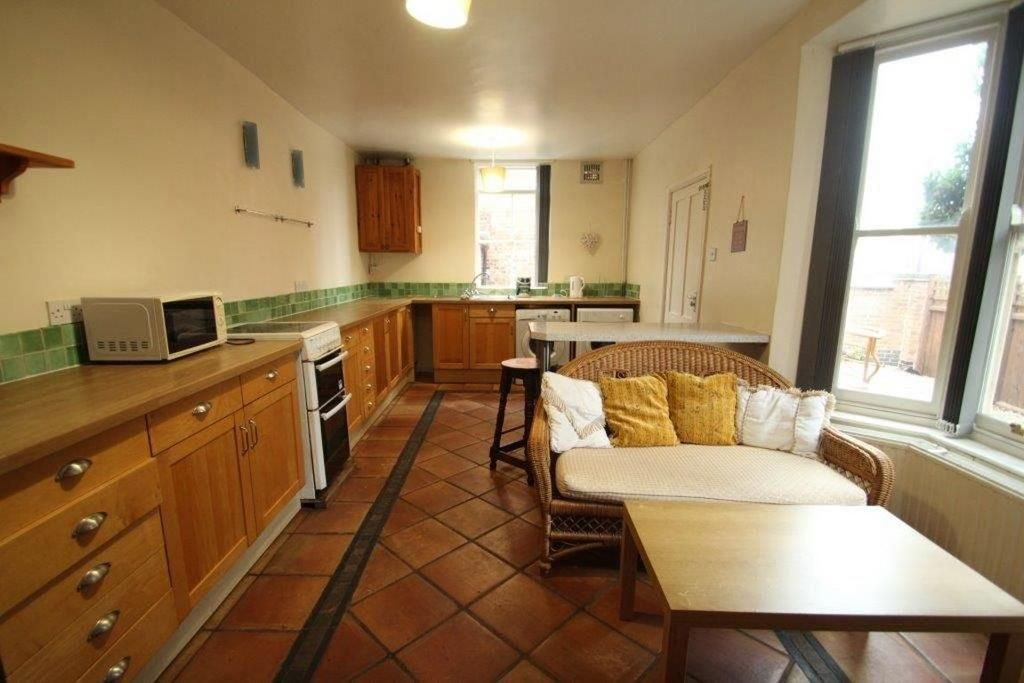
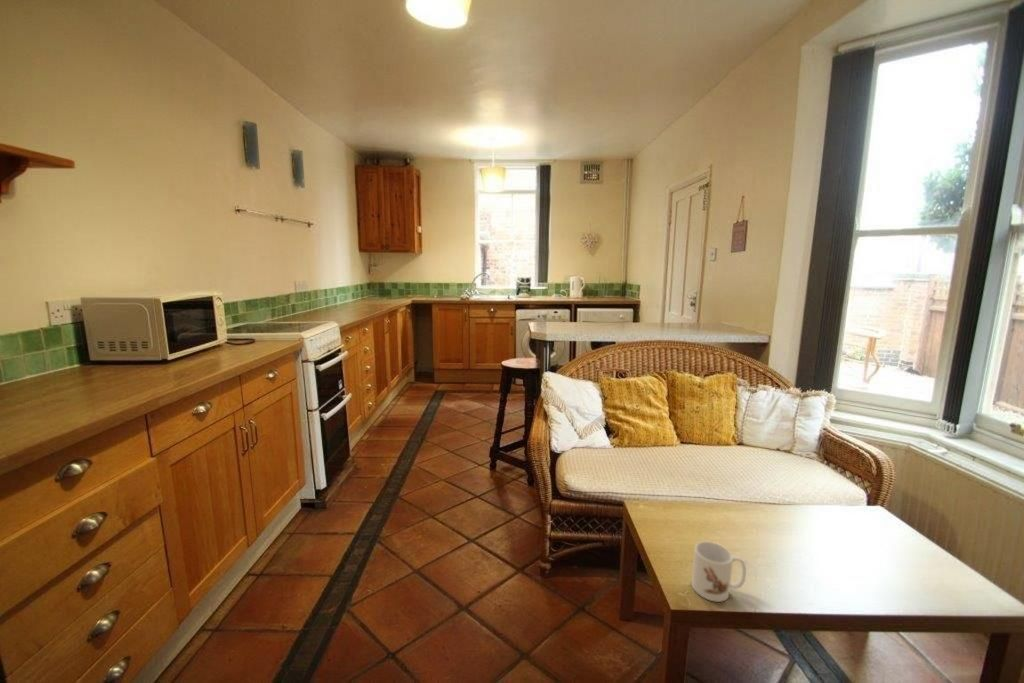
+ mug [691,540,747,603]
